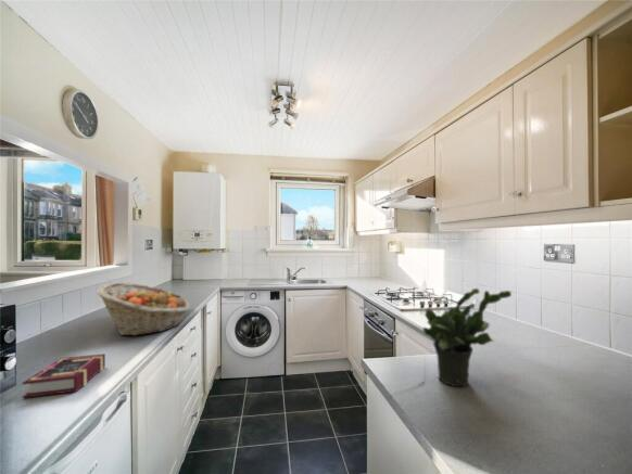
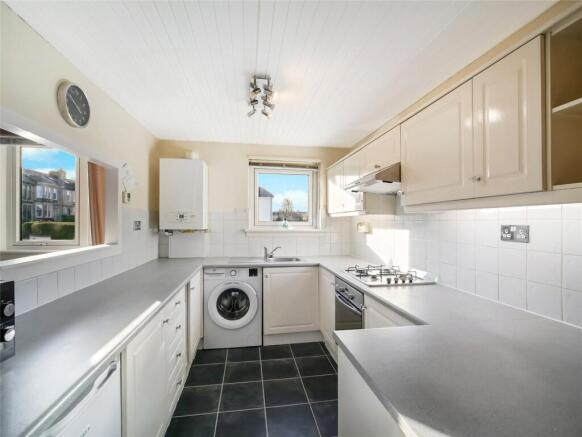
- book [22,353,106,399]
- fruit basket [97,282,191,336]
- potted plant [421,287,513,388]
